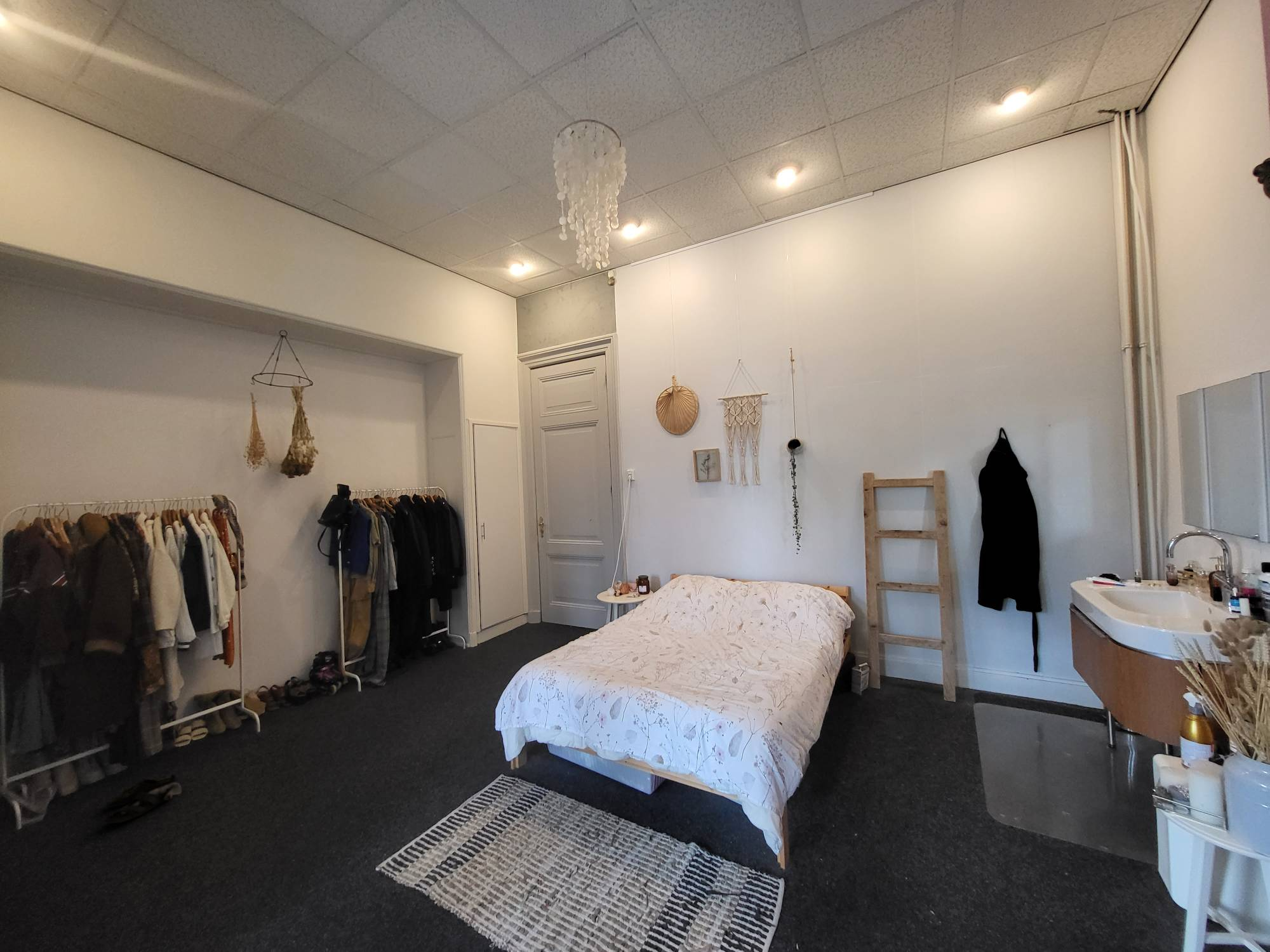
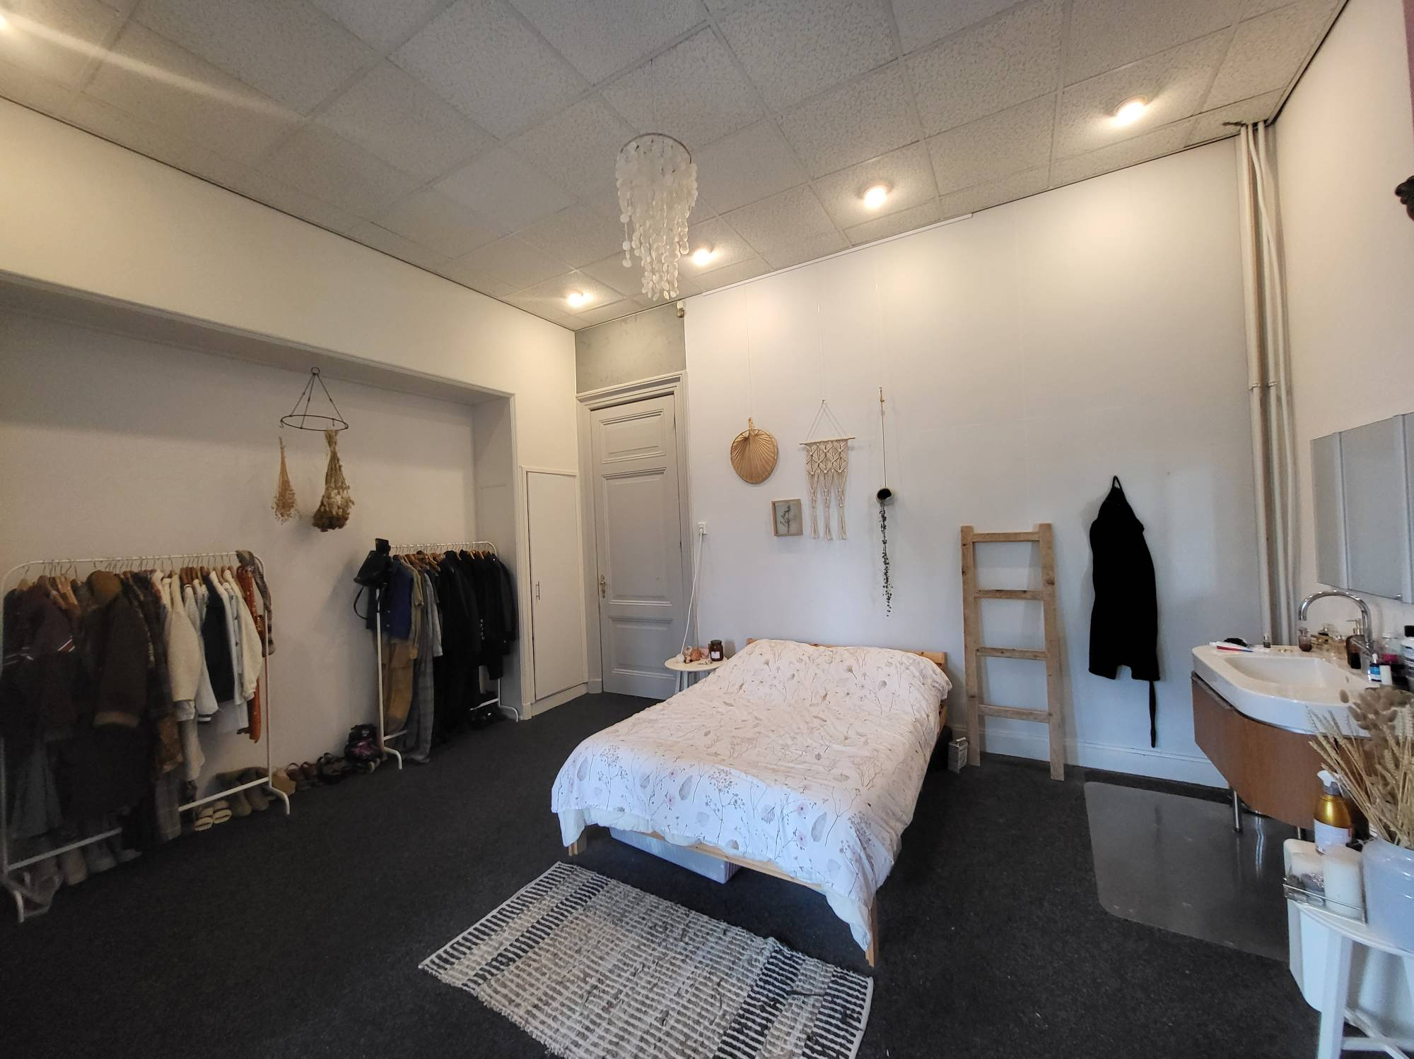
- shoe [102,769,185,824]
